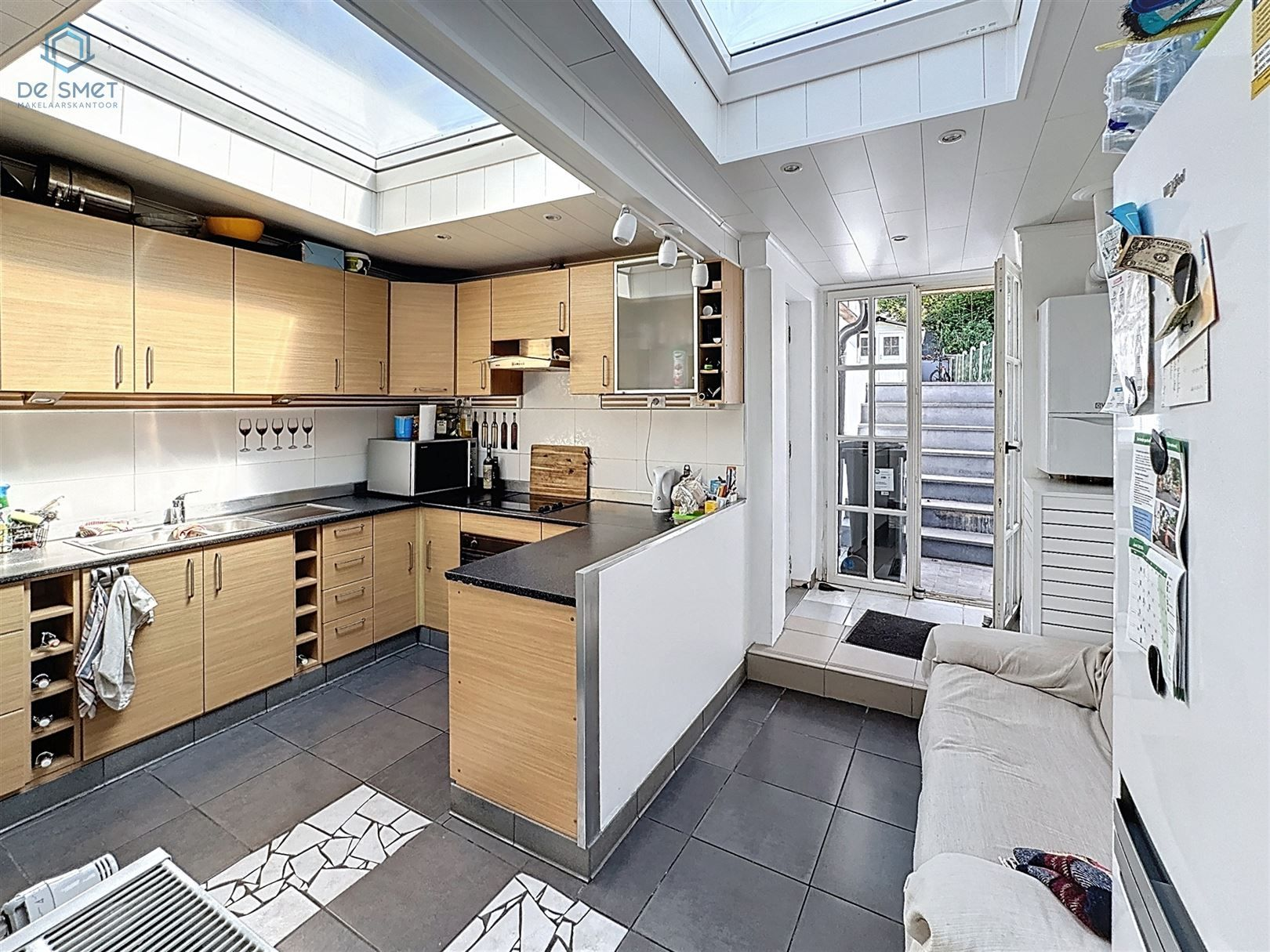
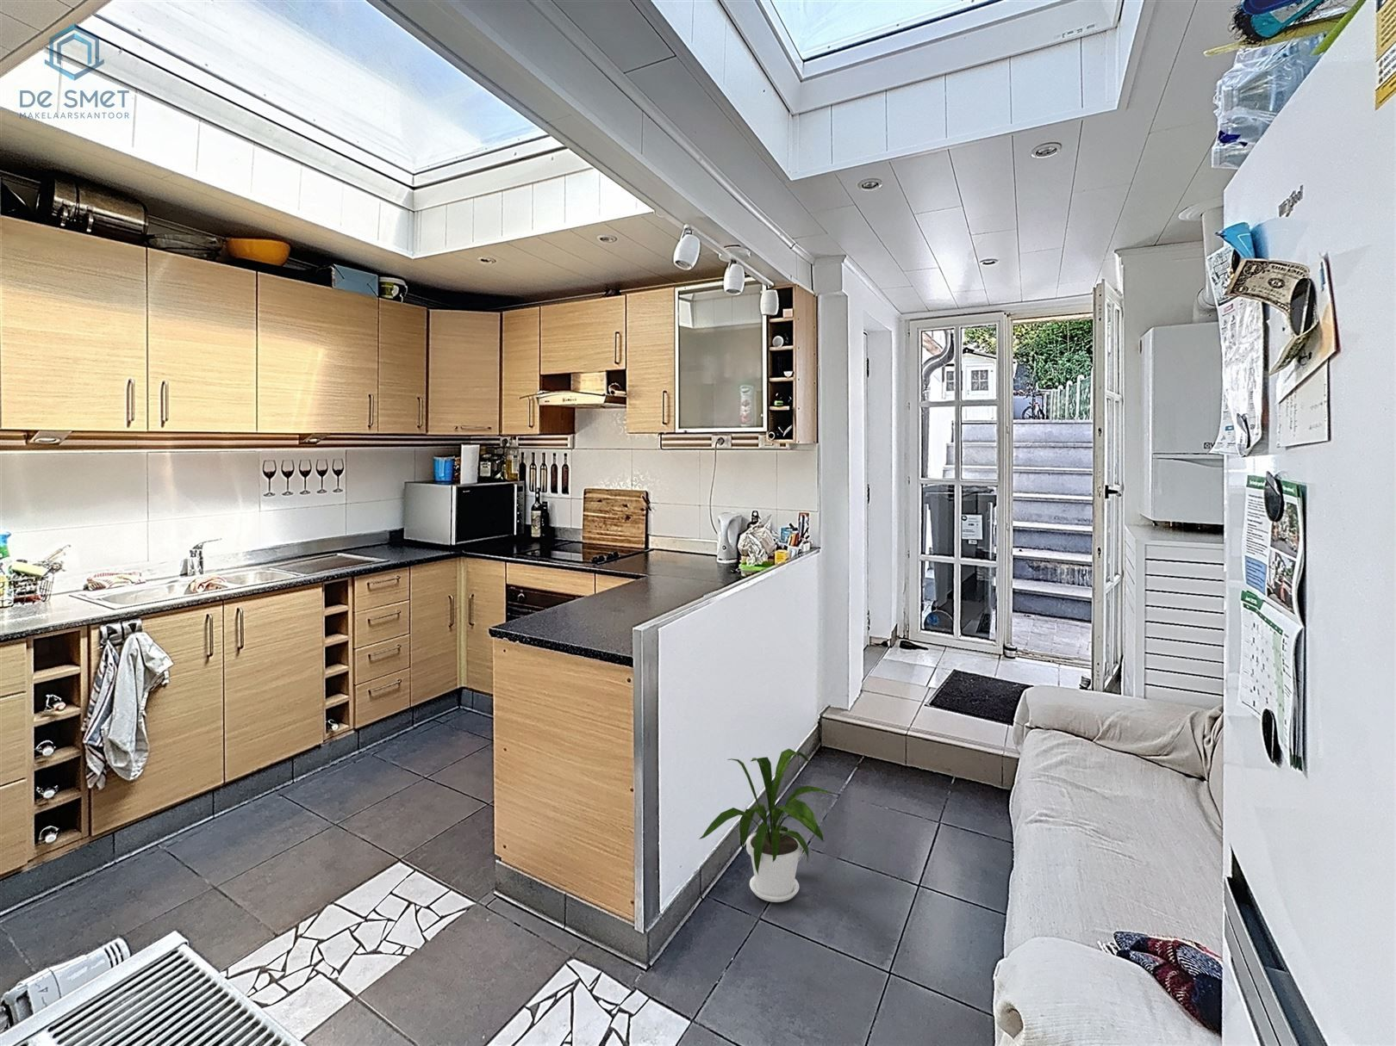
+ house plant [698,748,834,903]
